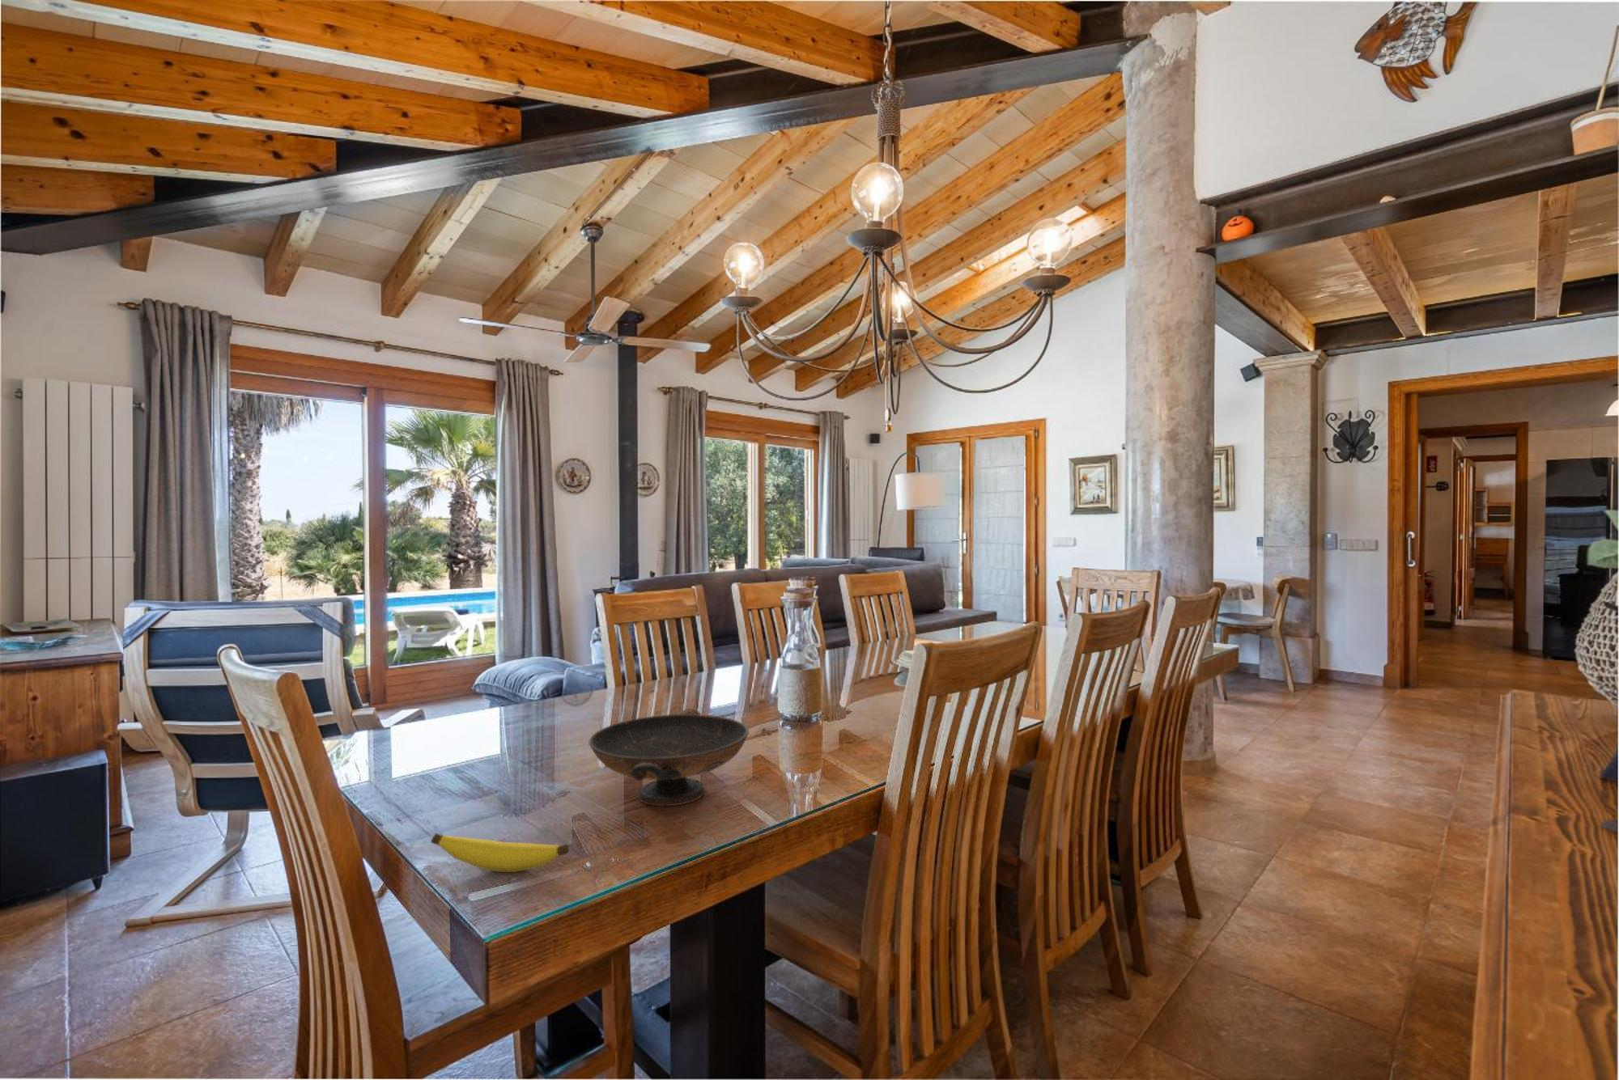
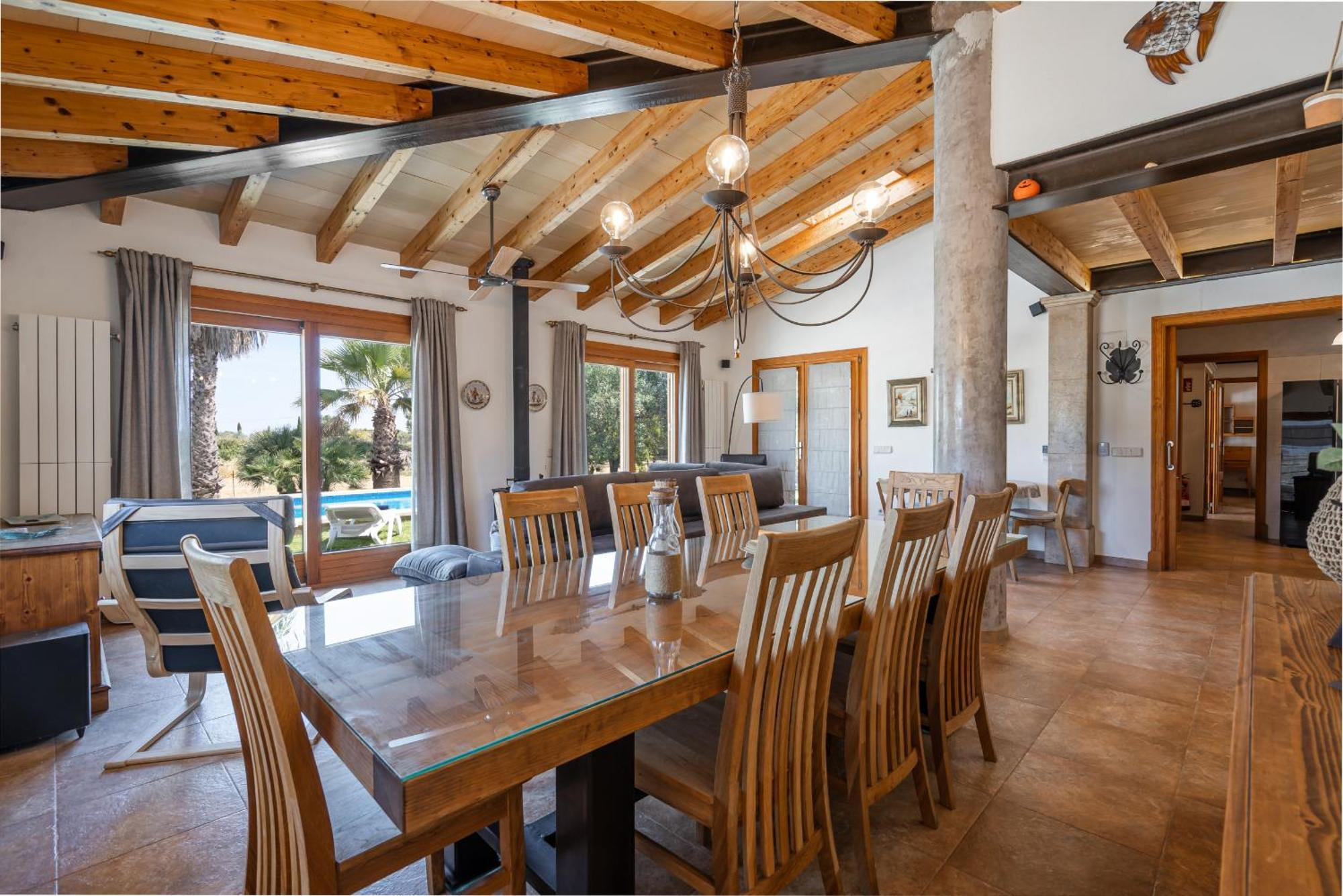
- banana [430,832,570,873]
- decorative bowl [588,708,750,806]
